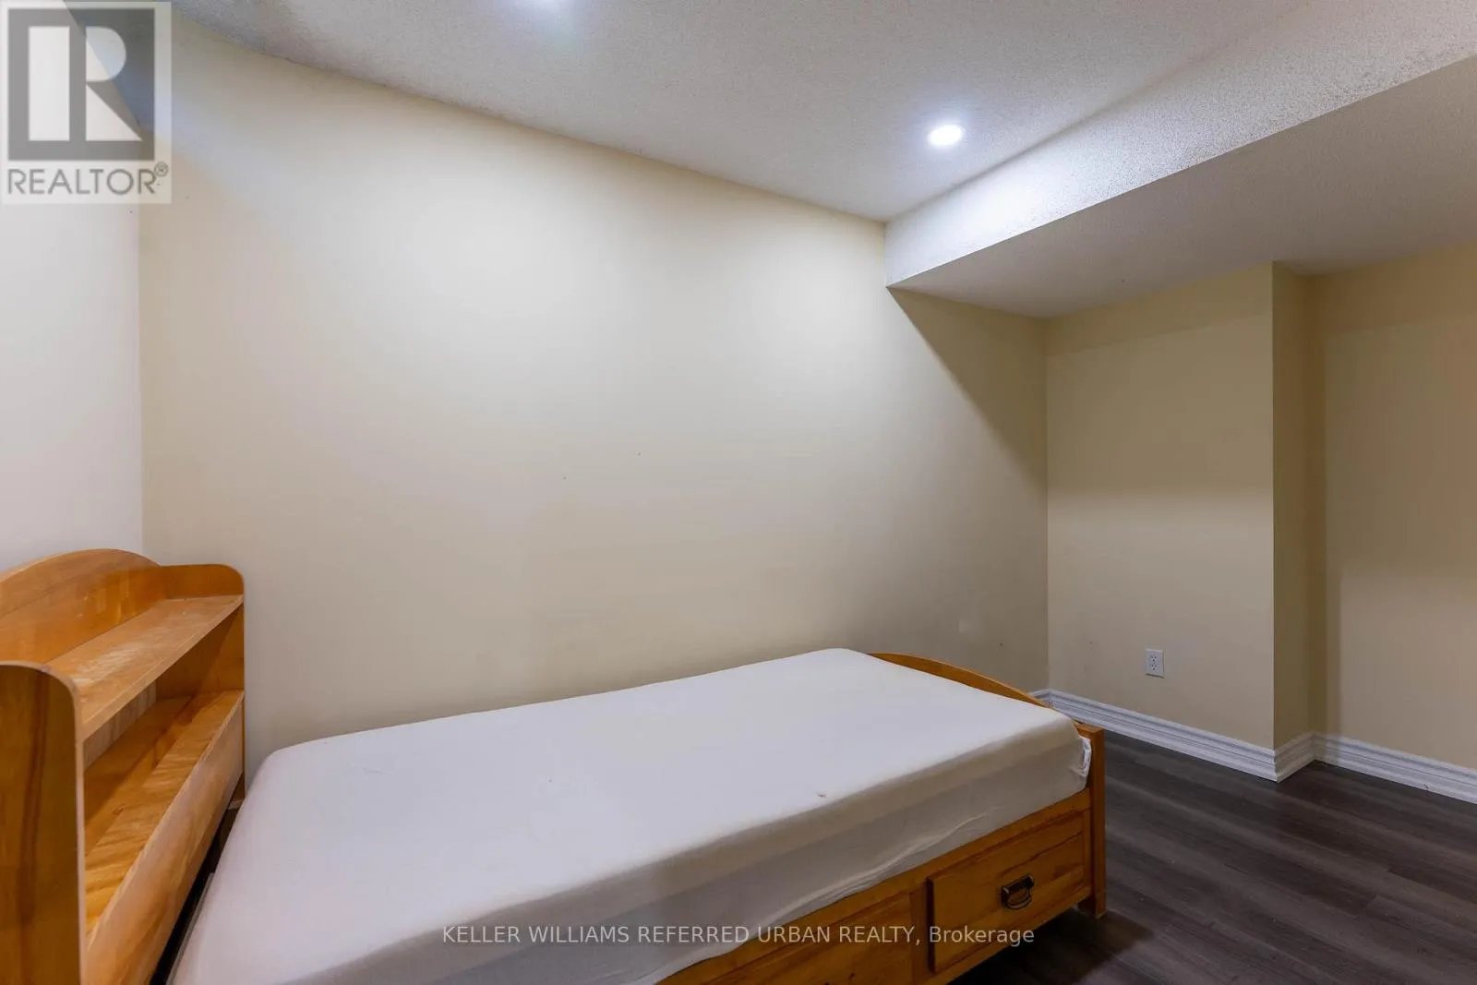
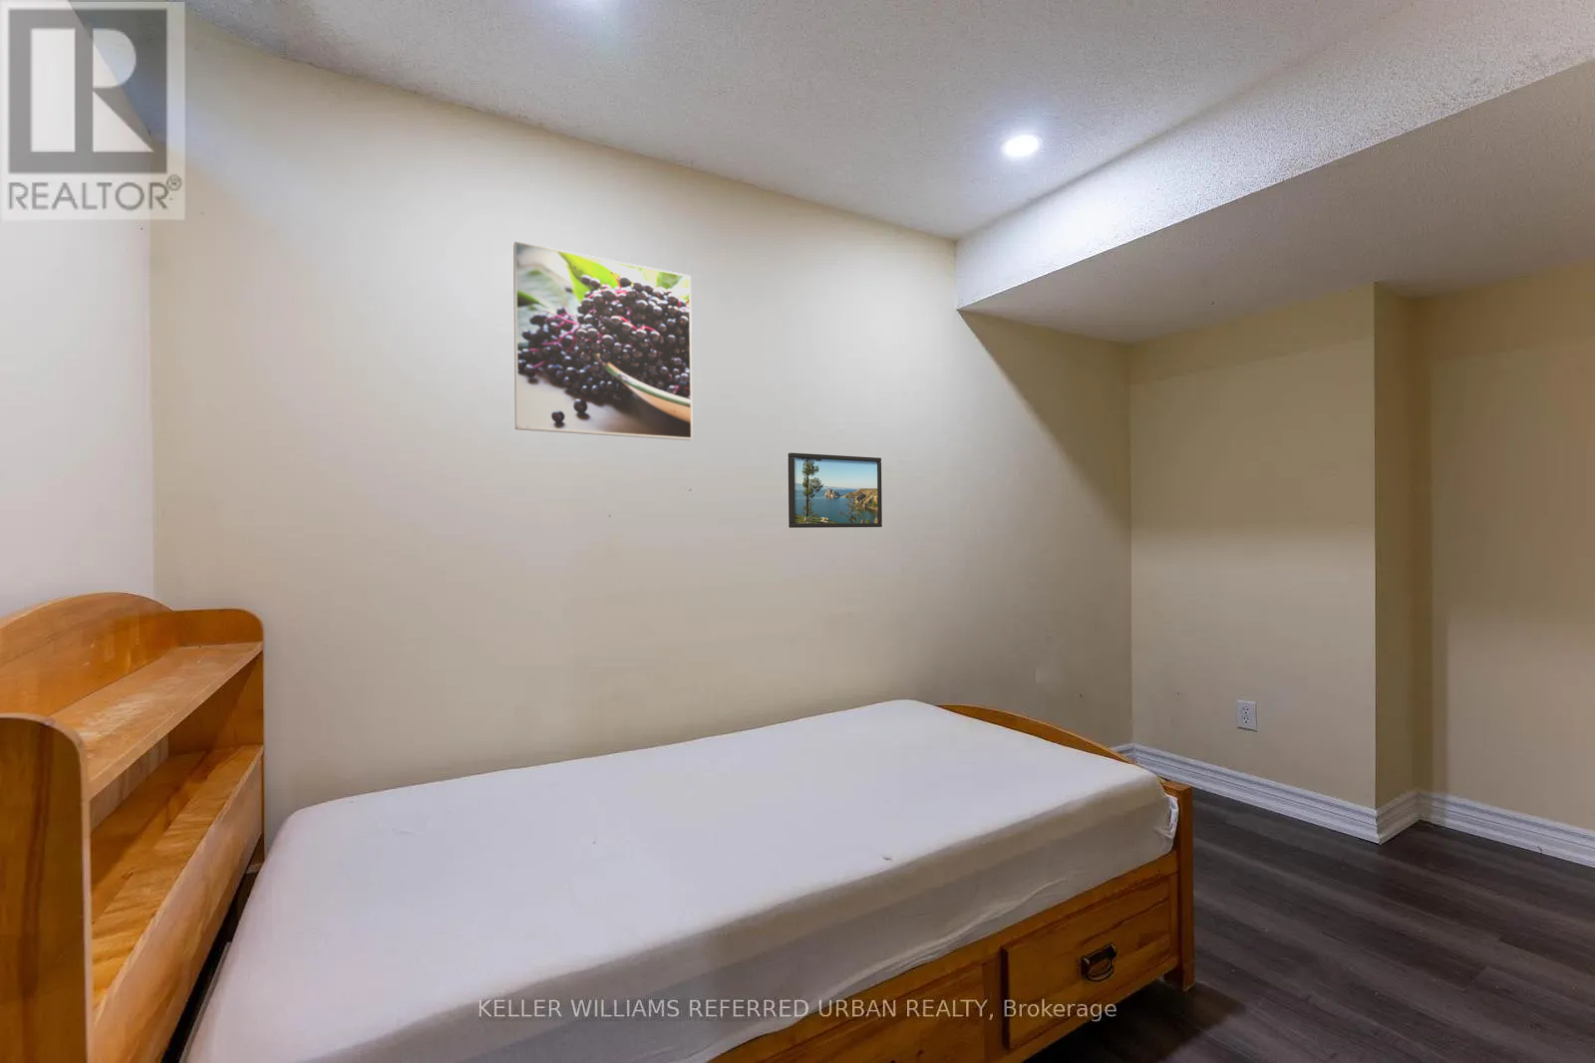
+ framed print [513,240,694,441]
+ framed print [788,451,883,529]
